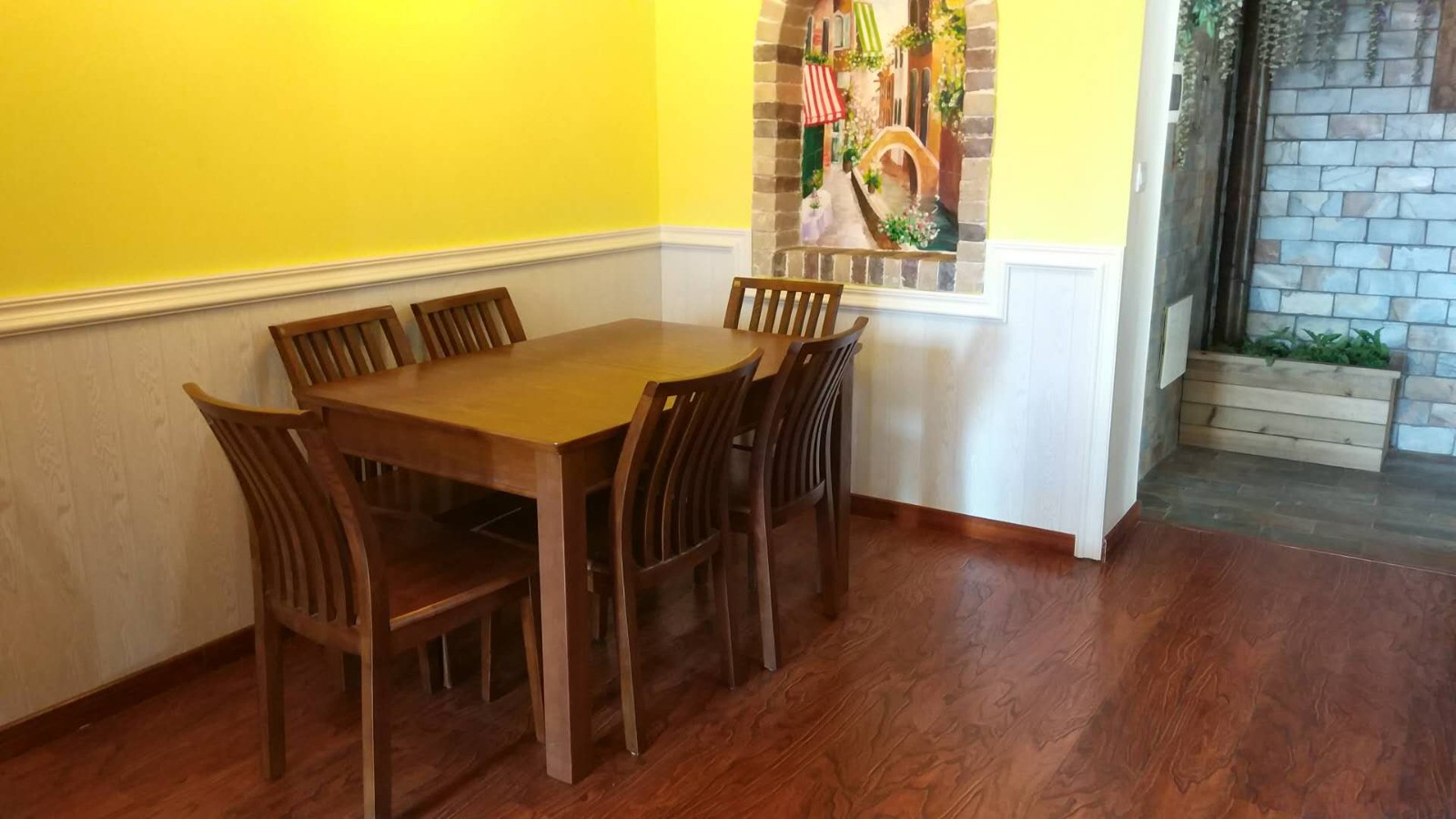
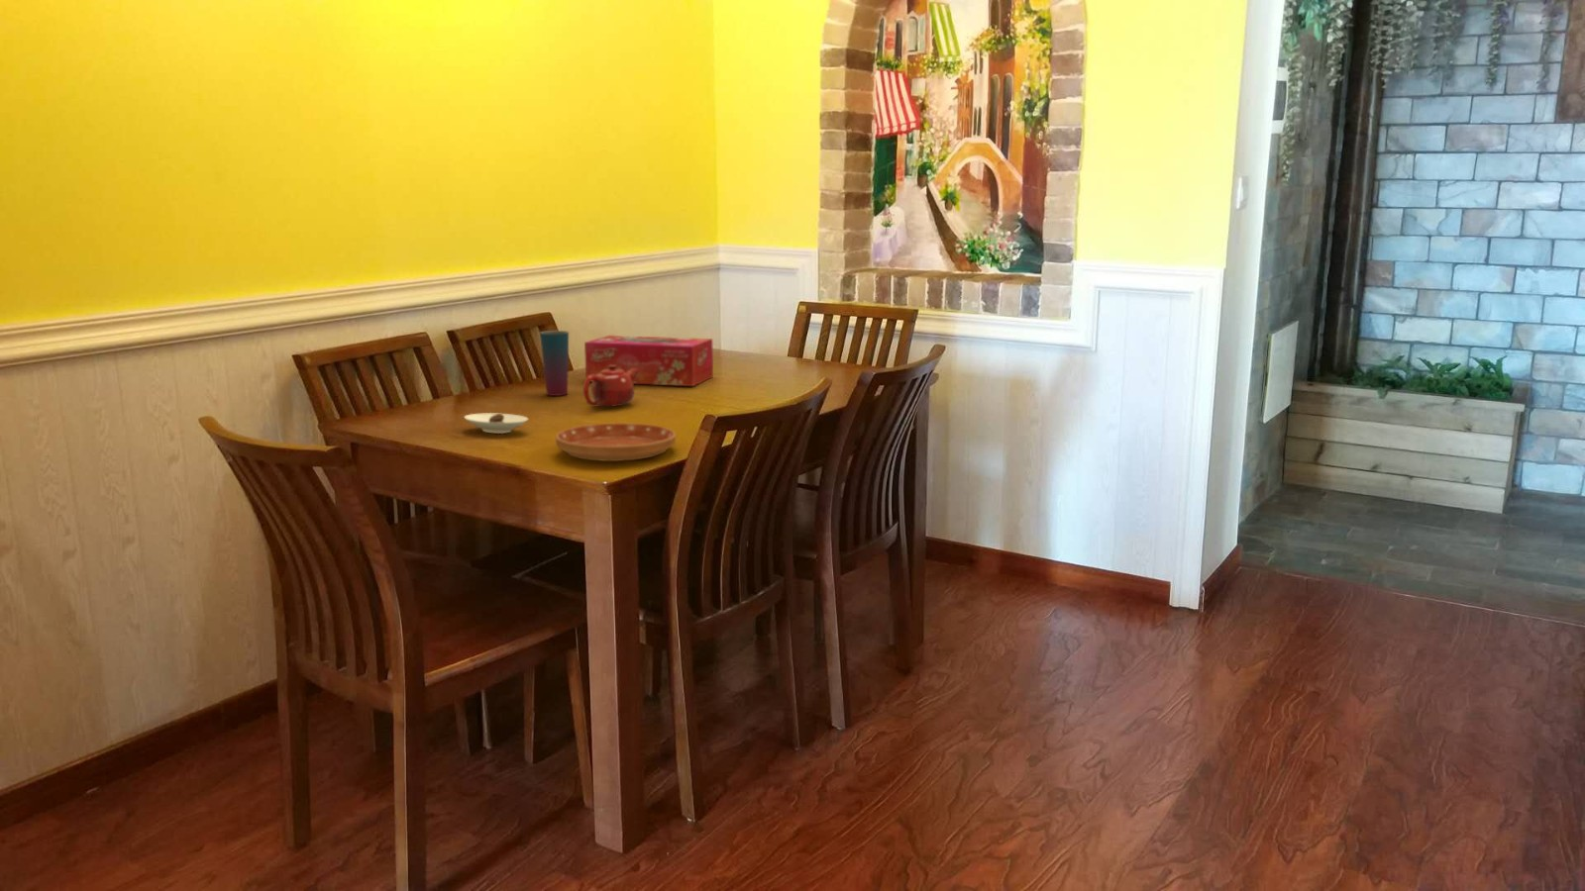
+ saucer [555,422,677,462]
+ teapot [582,366,639,407]
+ cup [539,330,569,397]
+ saucer [464,412,529,434]
+ tissue box [583,335,714,387]
